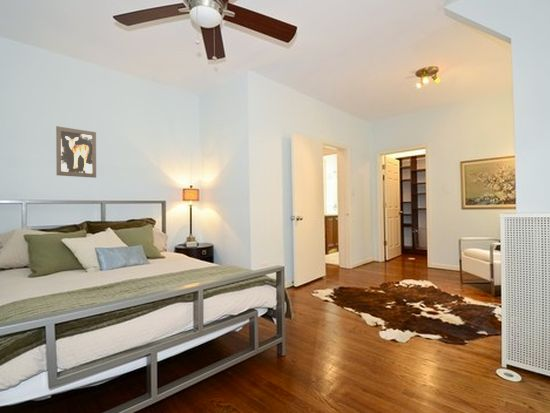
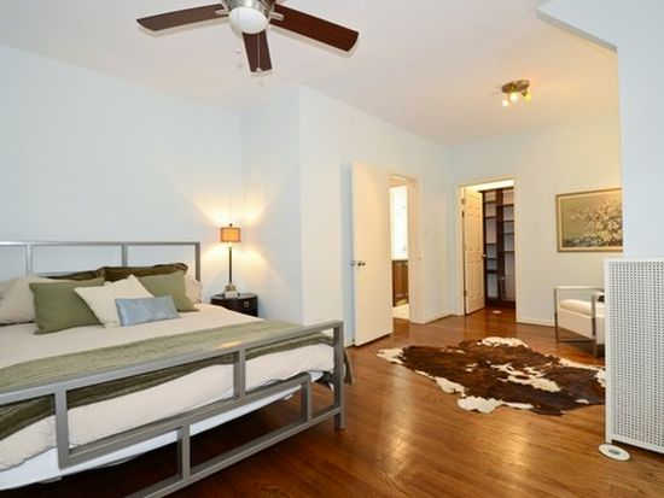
- wall art [55,125,97,179]
